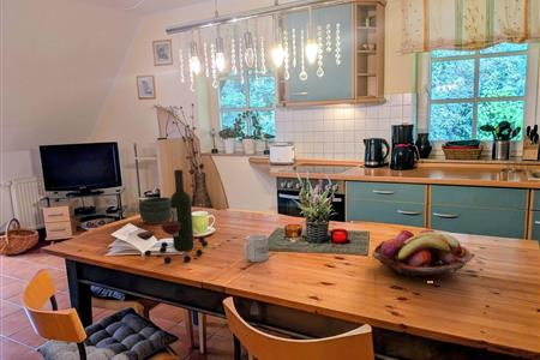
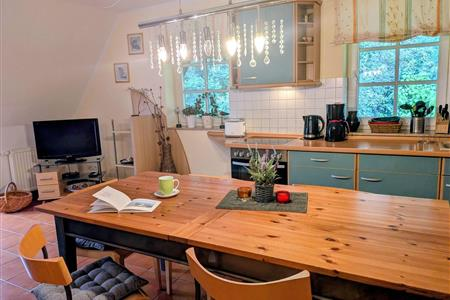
- bowl [138,196,172,224]
- mug [242,233,270,263]
- fruit basket [372,228,476,282]
- wine bottle [136,169,209,264]
